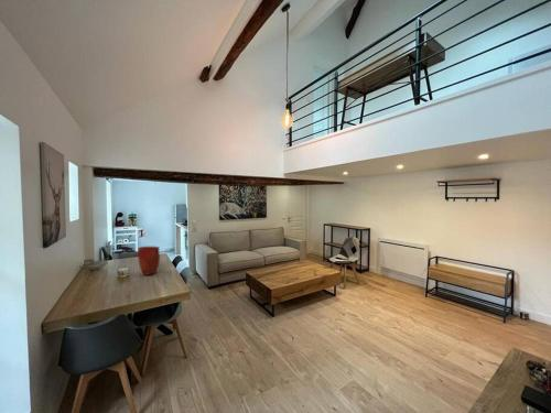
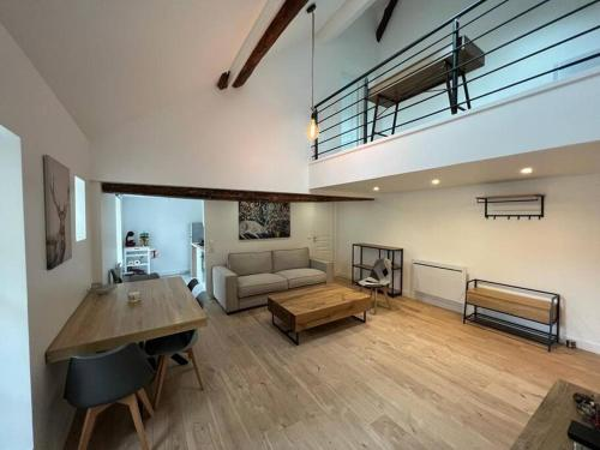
- vase [137,246,161,276]
